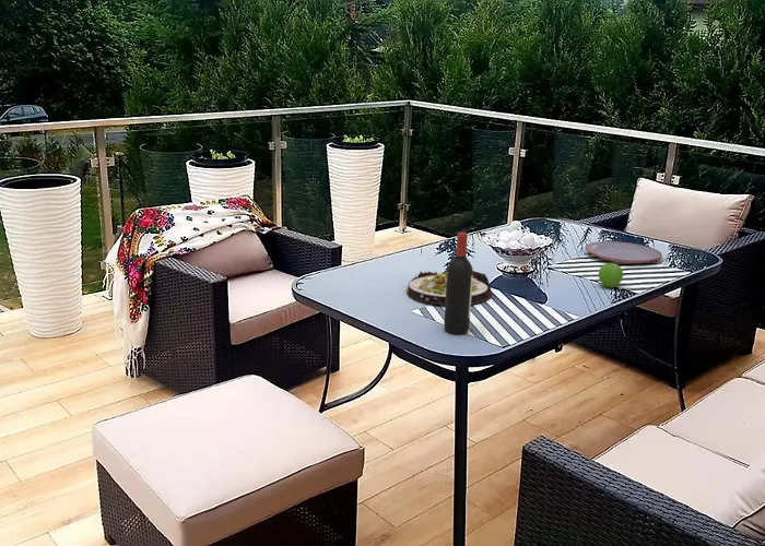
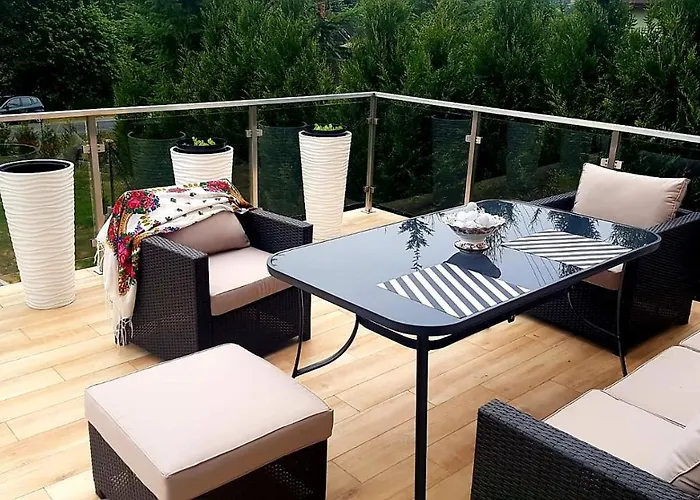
- plate [584,240,663,264]
- wine bottle [443,232,474,335]
- salad plate [405,270,493,306]
- fruit [598,262,624,288]
